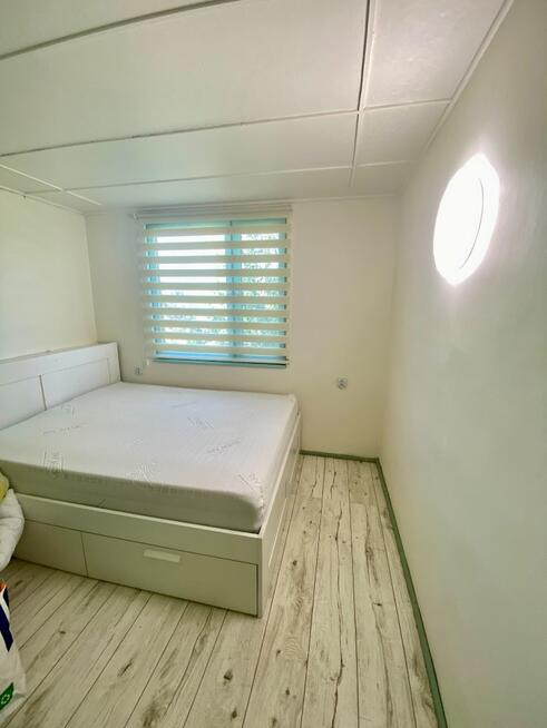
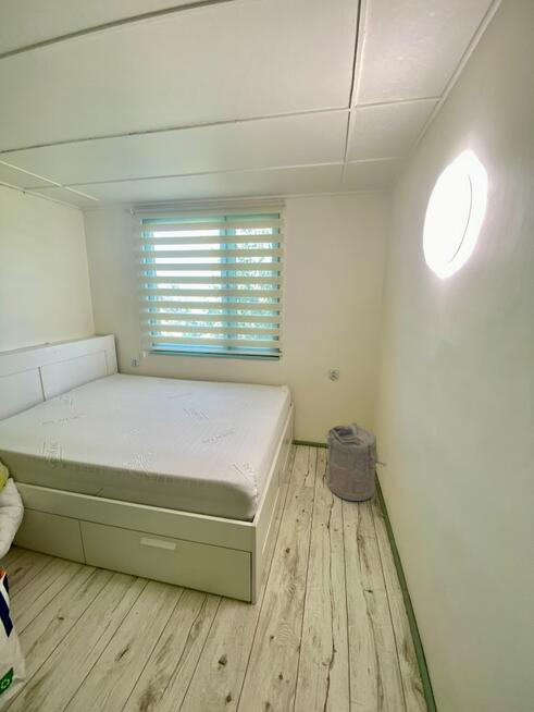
+ laundry hamper [324,421,388,502]
